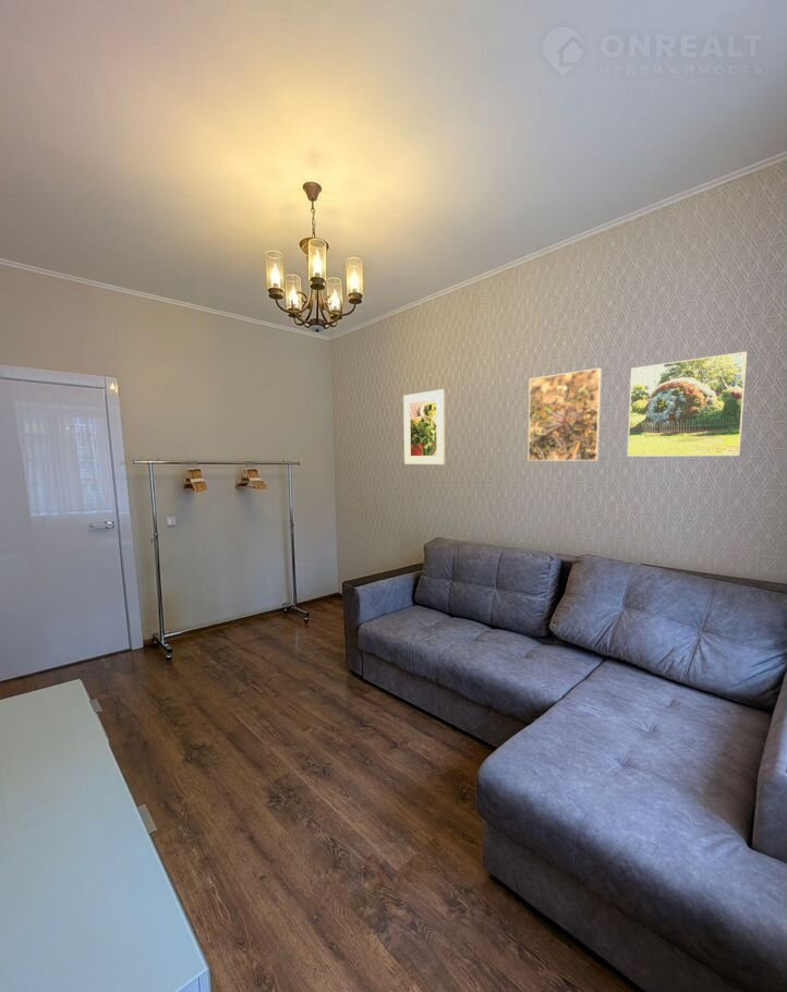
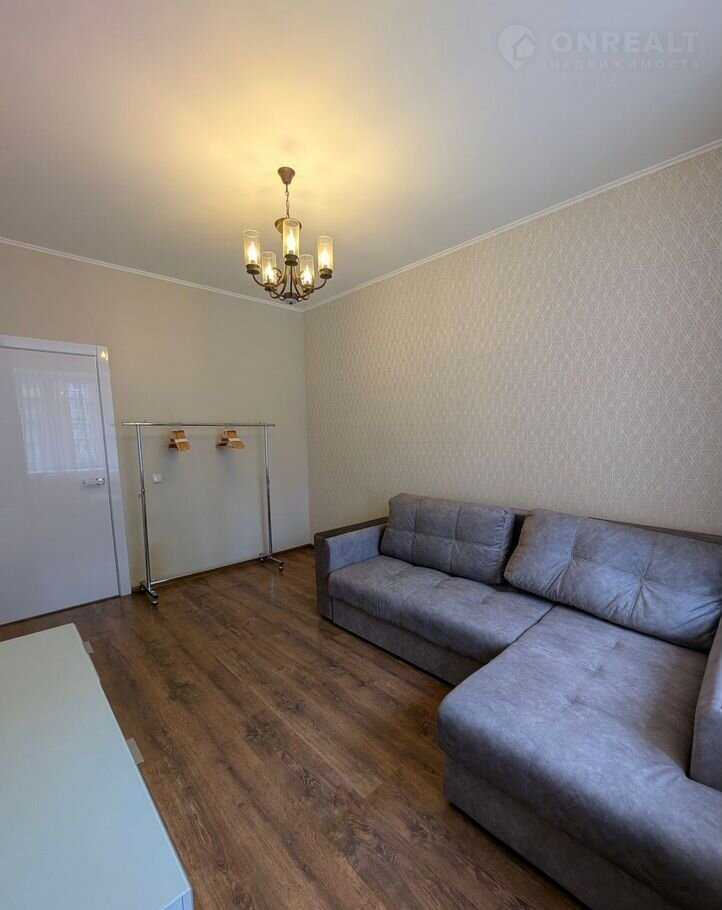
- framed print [402,388,446,465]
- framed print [528,367,603,462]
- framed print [627,351,748,458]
